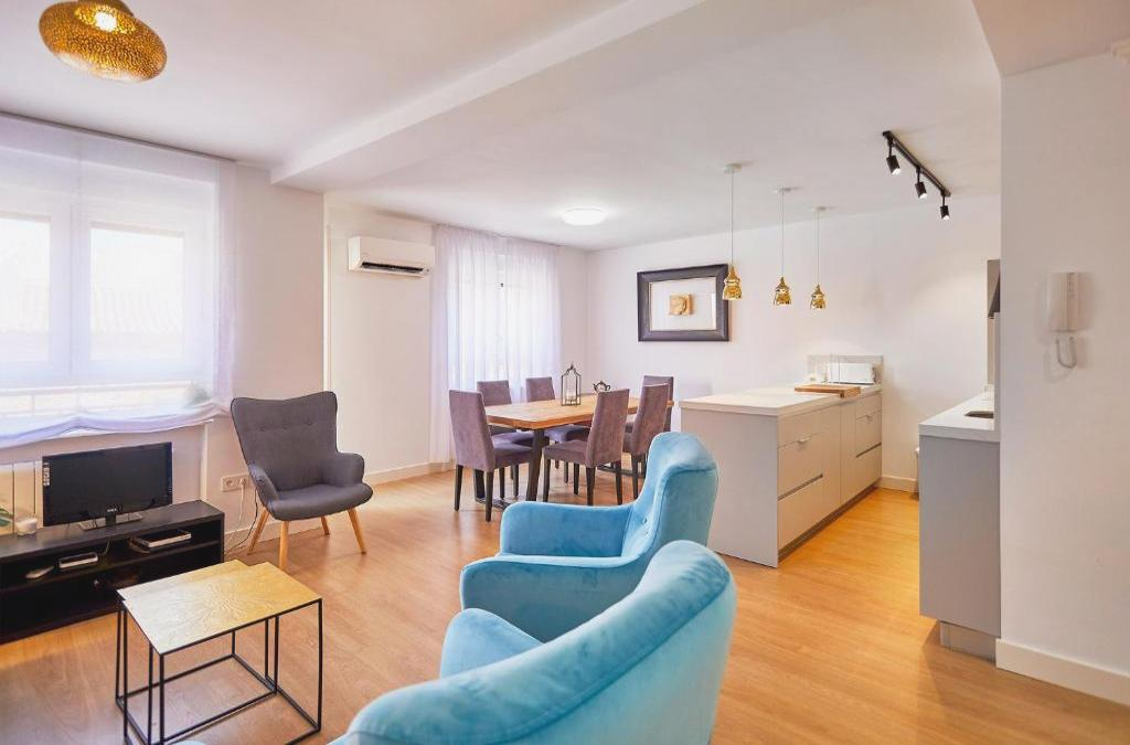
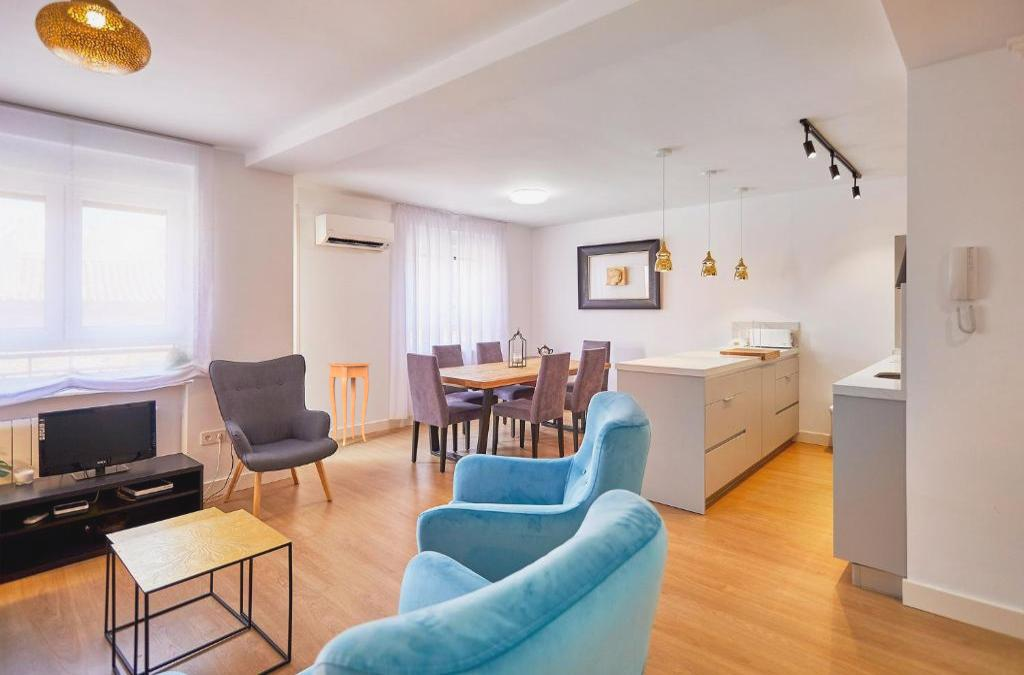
+ side table [327,362,372,447]
